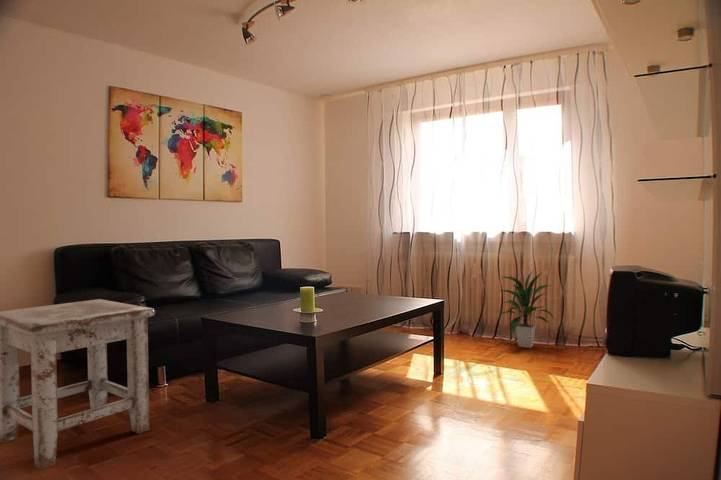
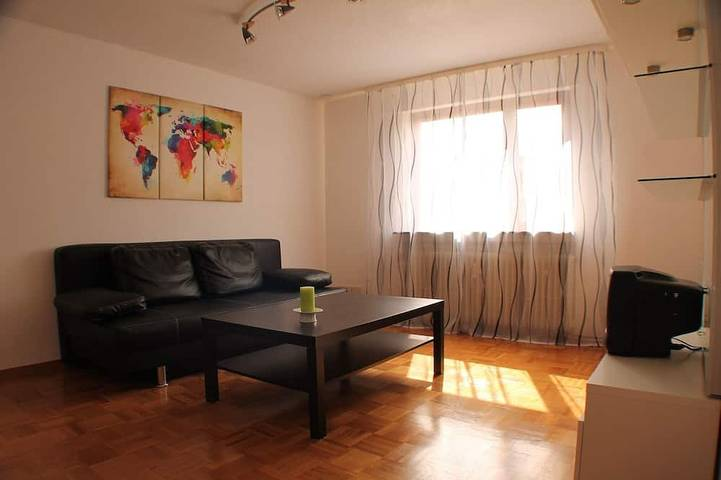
- stool [0,298,156,471]
- indoor plant [498,269,555,349]
